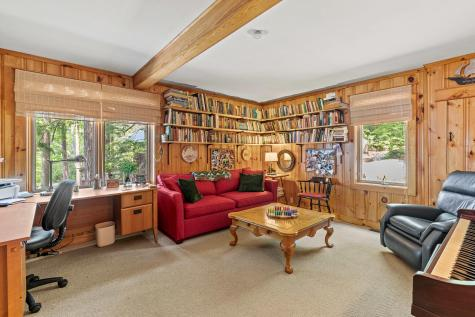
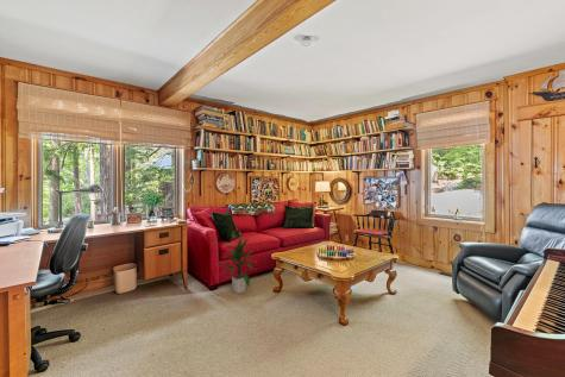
+ indoor plant [216,237,257,295]
